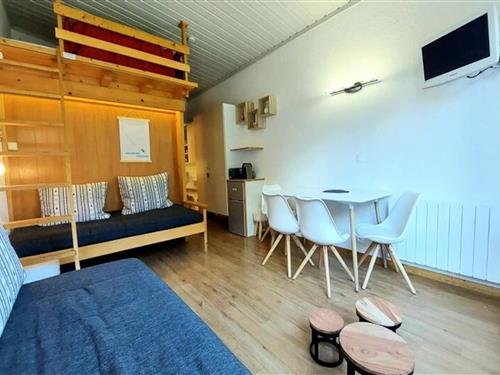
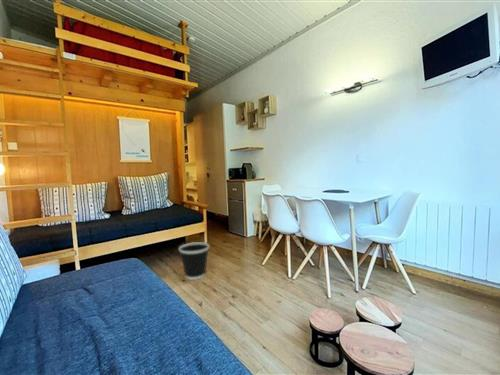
+ wastebasket [178,241,210,281]
